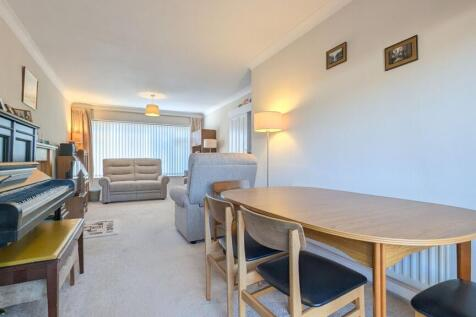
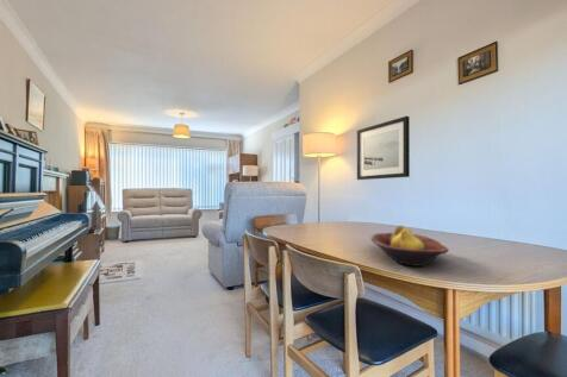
+ fruit bowl [370,225,450,268]
+ wall art [356,115,411,181]
